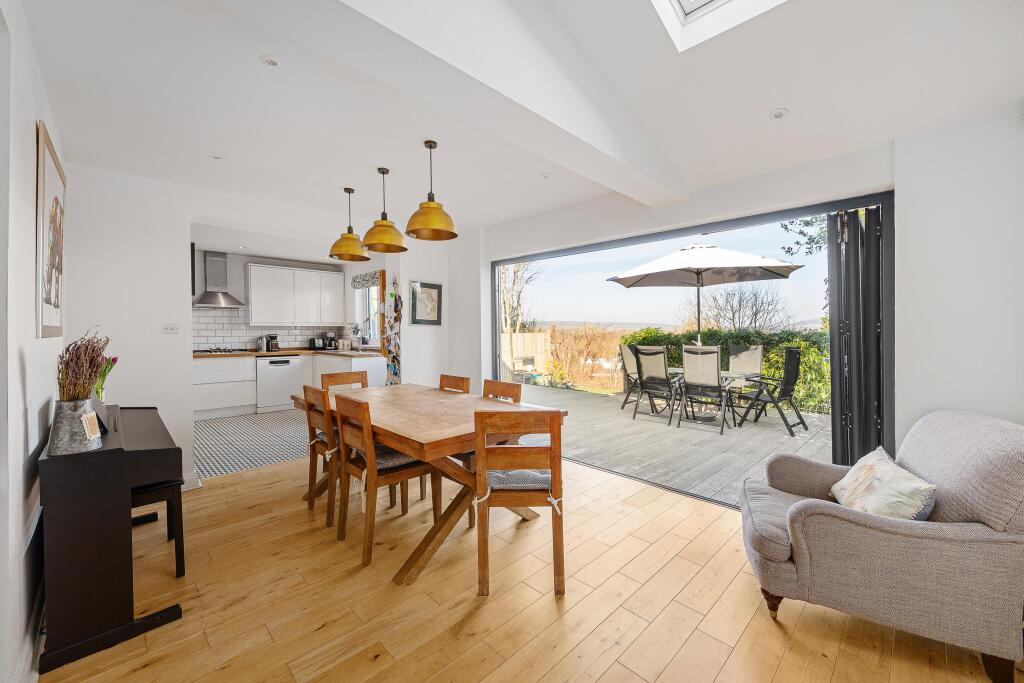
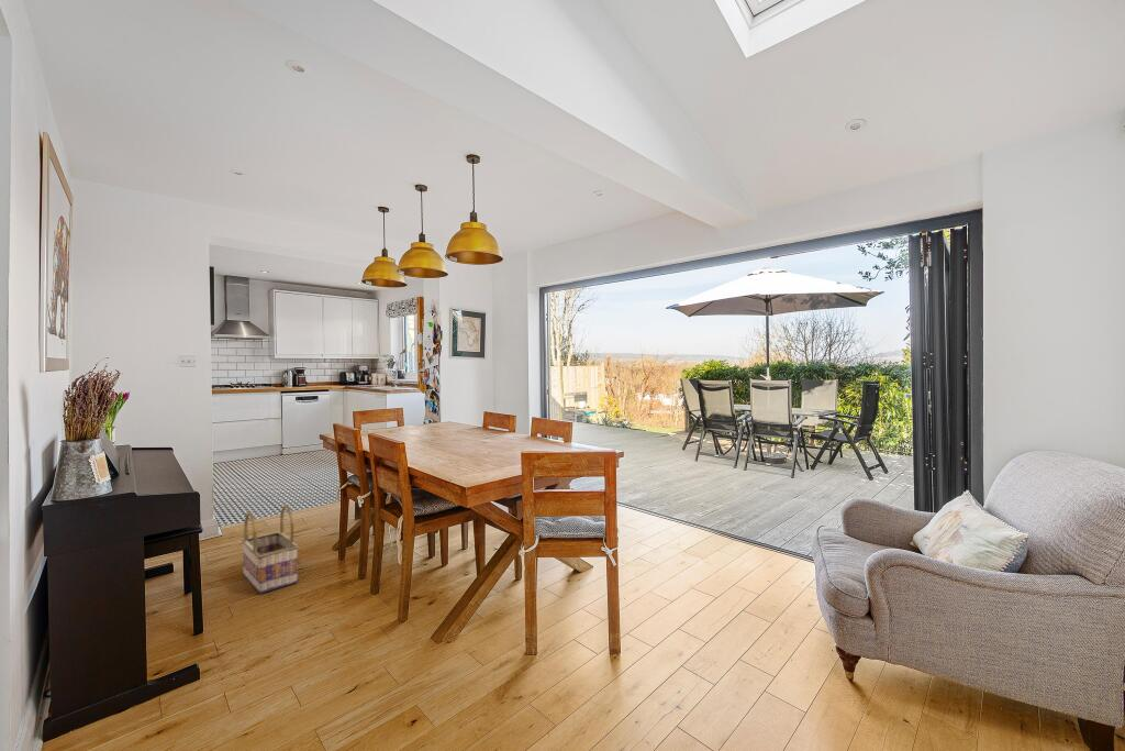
+ basket [241,504,300,594]
